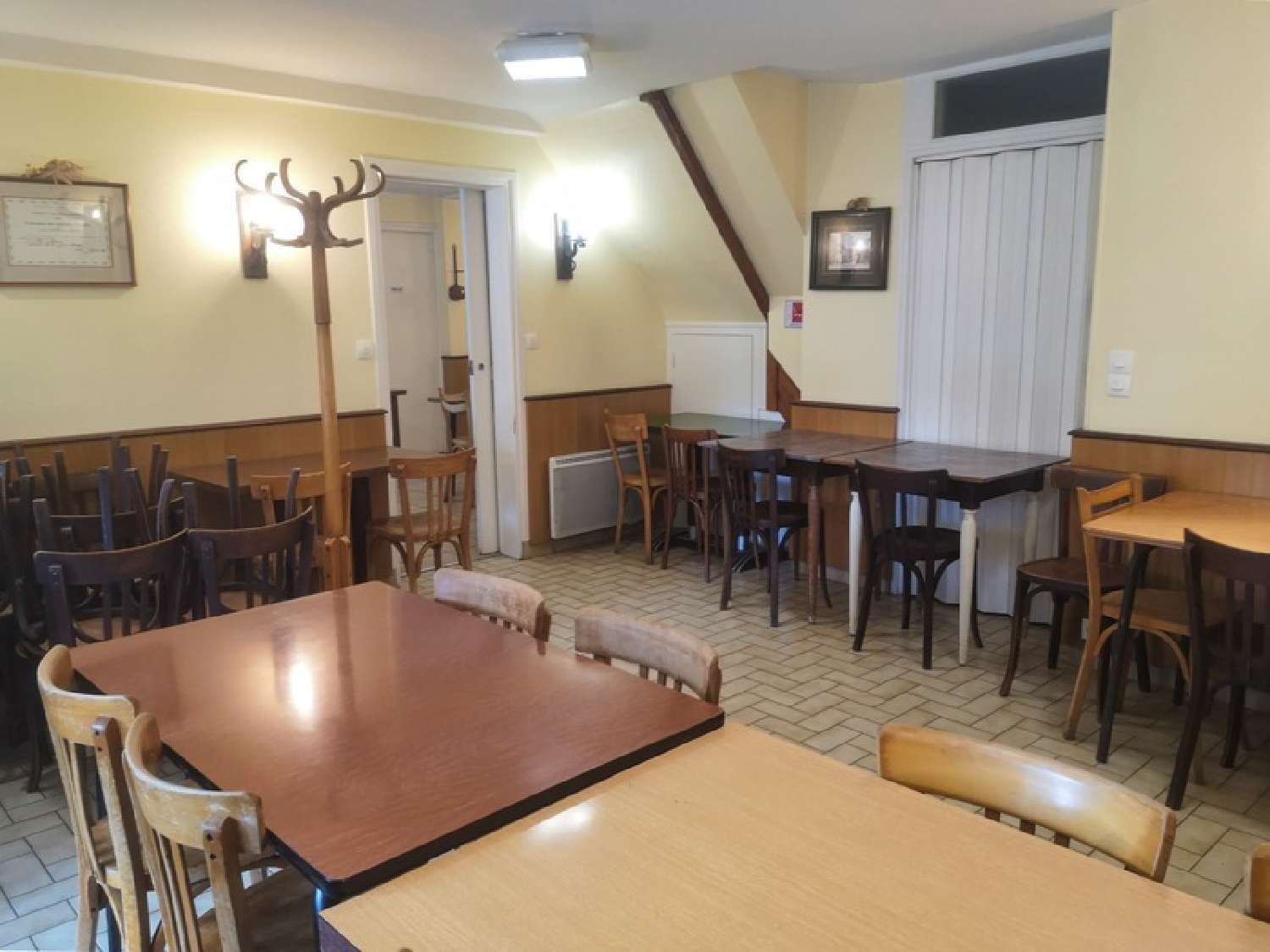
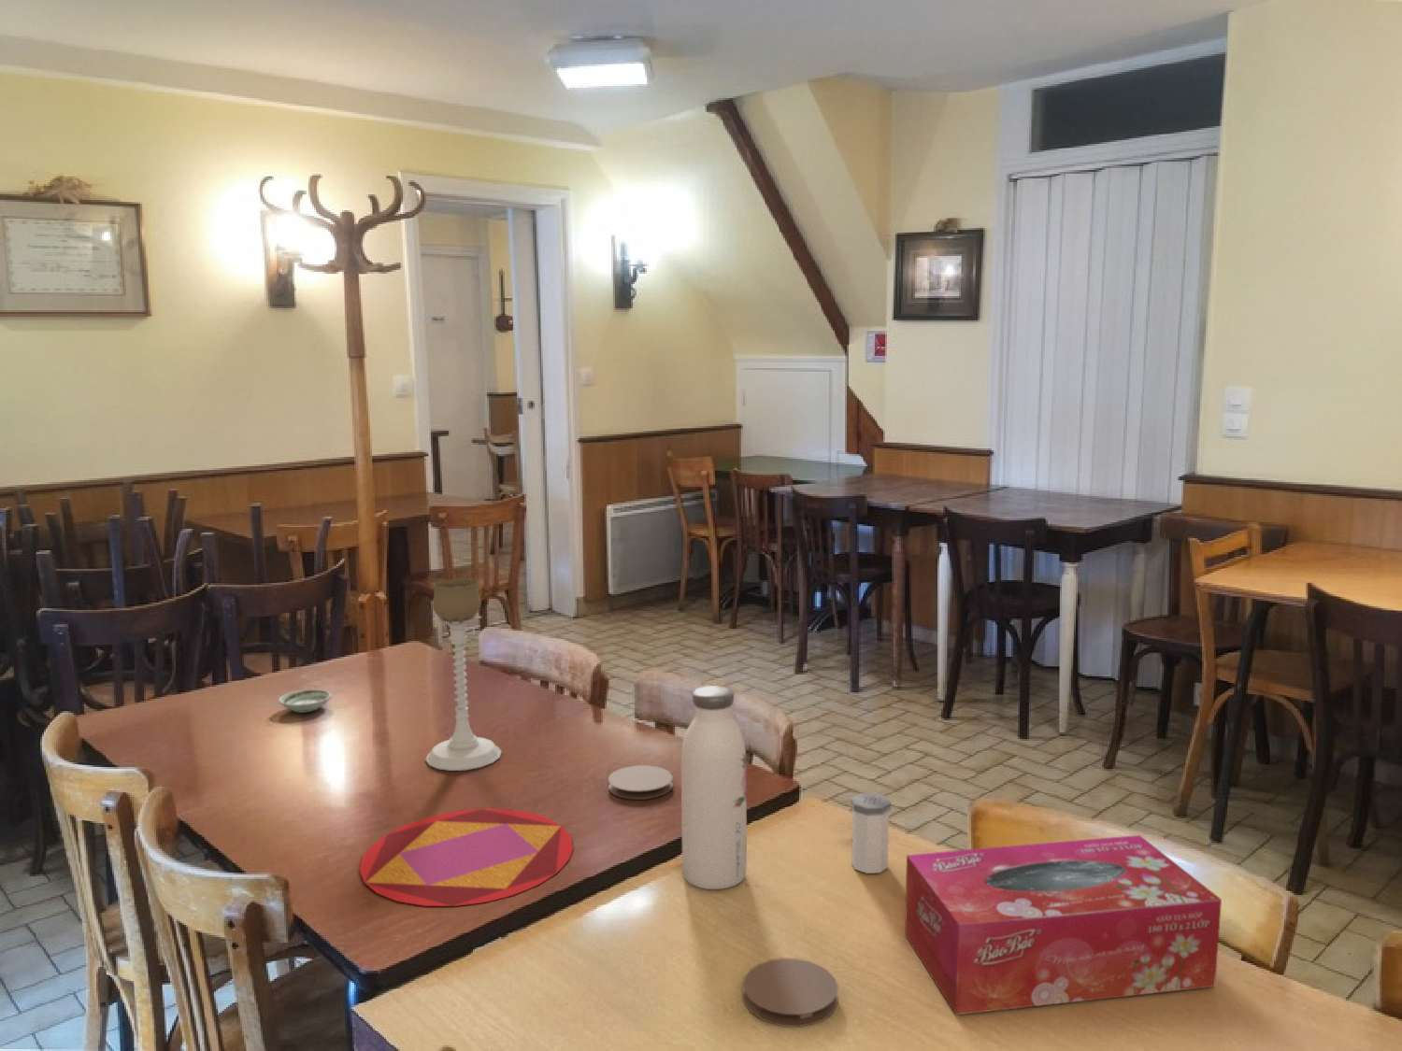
+ candle holder [425,577,502,772]
+ coaster [607,764,673,800]
+ salt shaker [850,793,892,874]
+ saucer [277,689,332,714]
+ plate [359,808,575,907]
+ tissue box [904,835,1222,1016]
+ water bottle [680,684,747,890]
+ coaster [742,957,839,1028]
